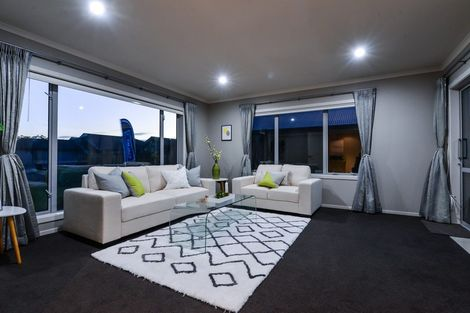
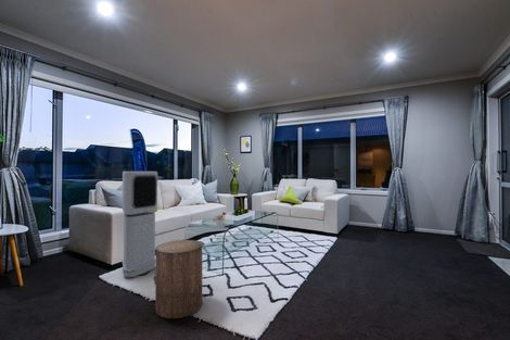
+ stool [154,239,203,319]
+ air purifier [120,171,158,278]
